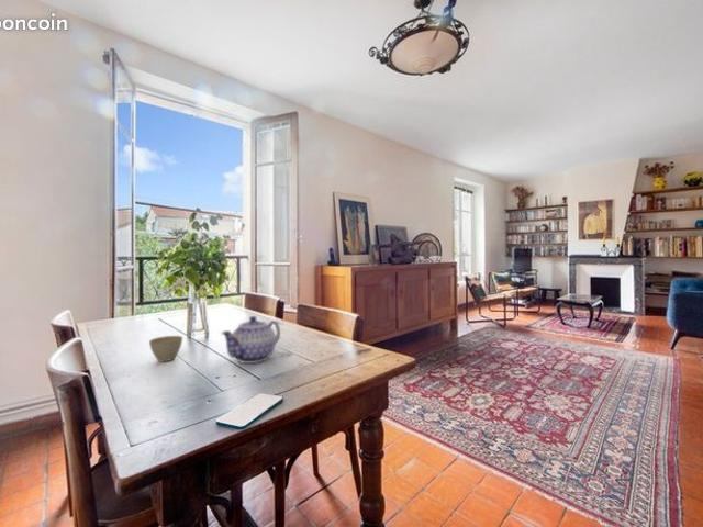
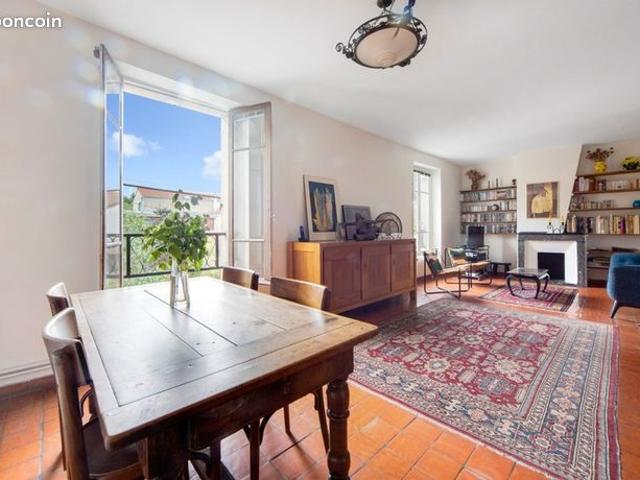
- smartphone [215,392,284,430]
- flower pot [148,335,183,362]
- teapot [220,315,281,365]
